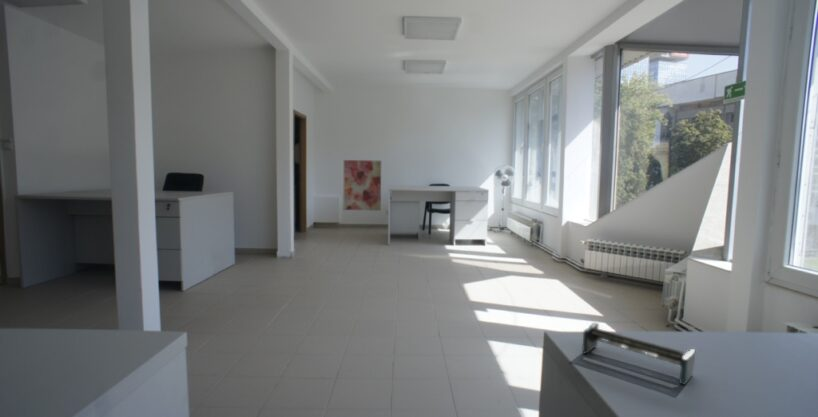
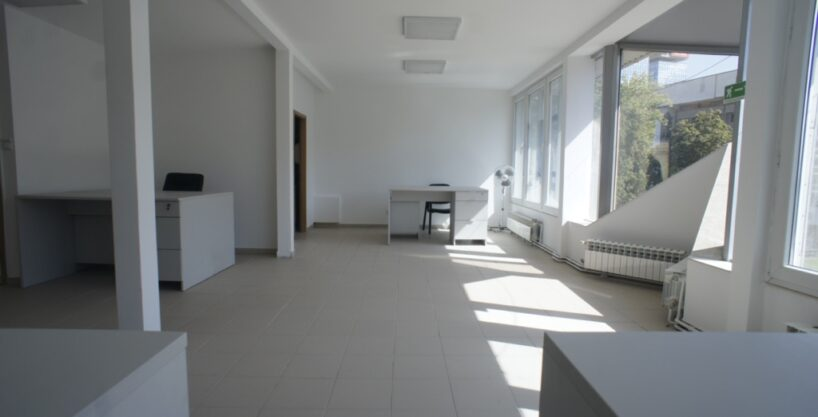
- shelf [581,321,696,386]
- wall art [343,159,382,212]
